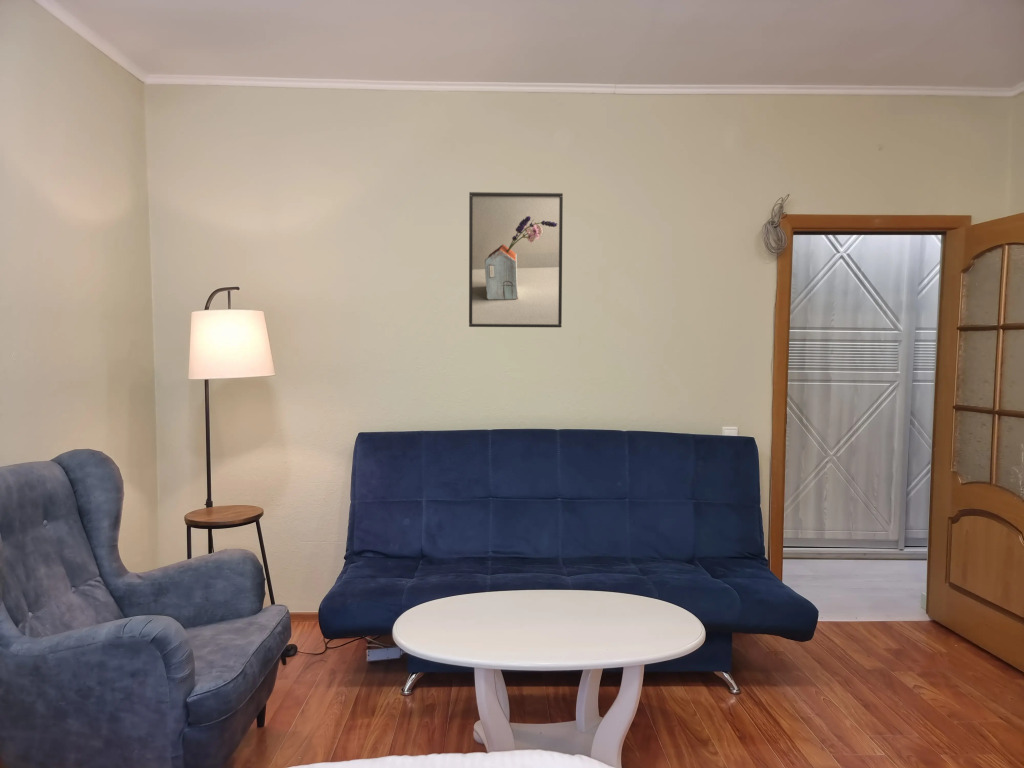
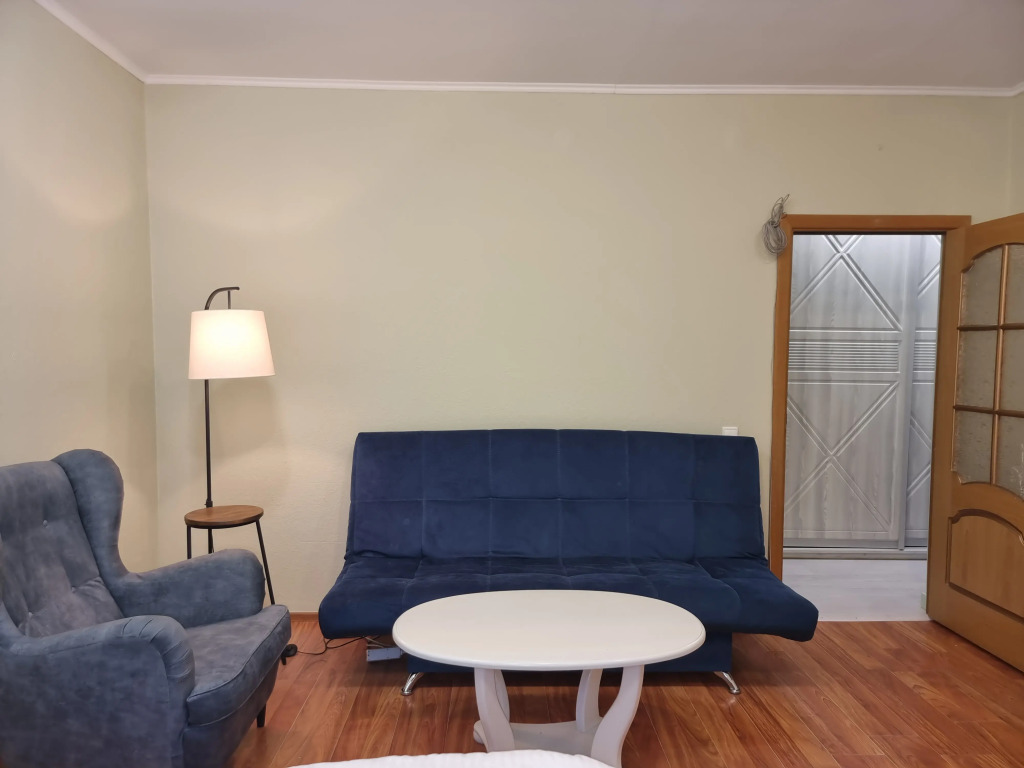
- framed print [468,191,564,328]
